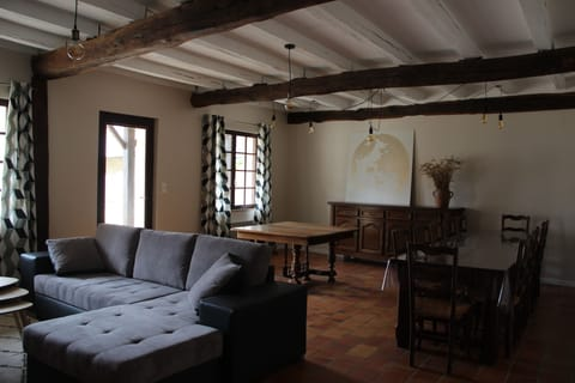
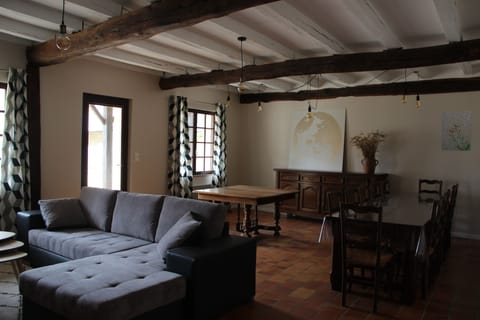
+ wall art [440,110,473,152]
